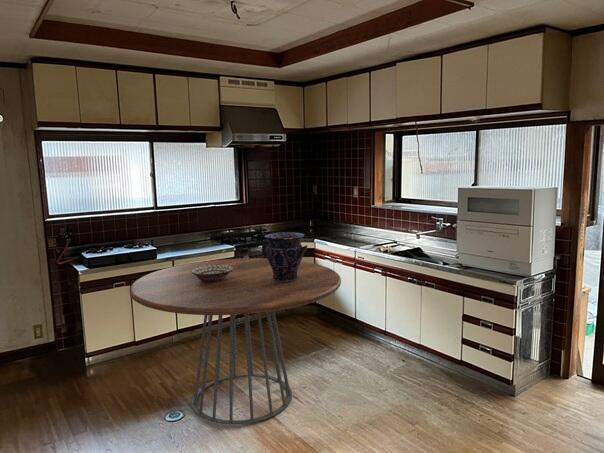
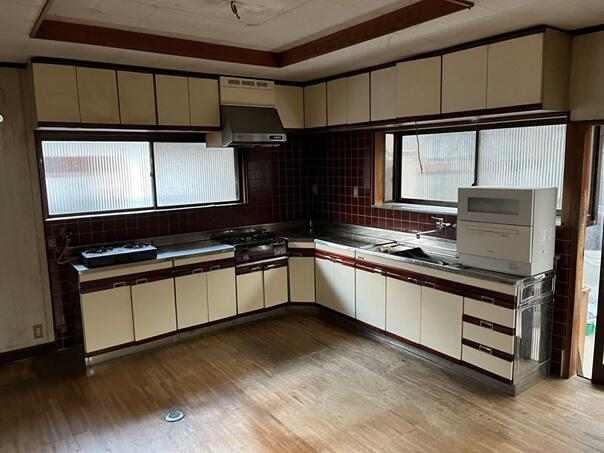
- dining table [129,257,342,425]
- vase [261,231,308,282]
- decorative bowl [191,265,233,282]
